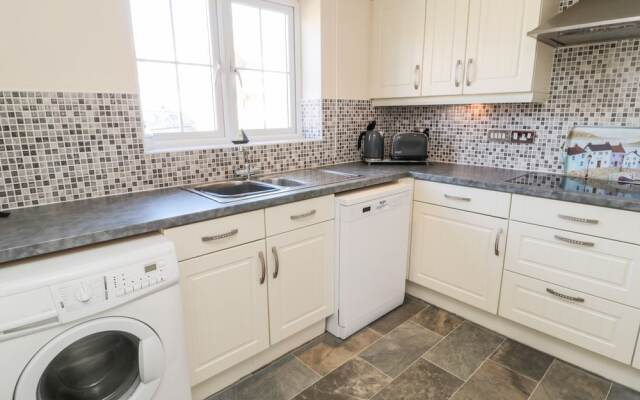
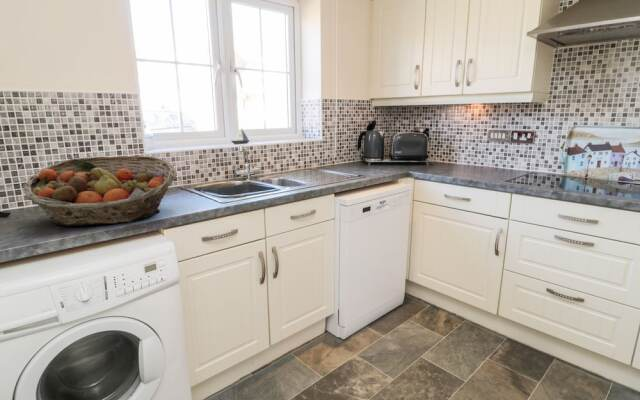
+ fruit basket [21,155,177,227]
